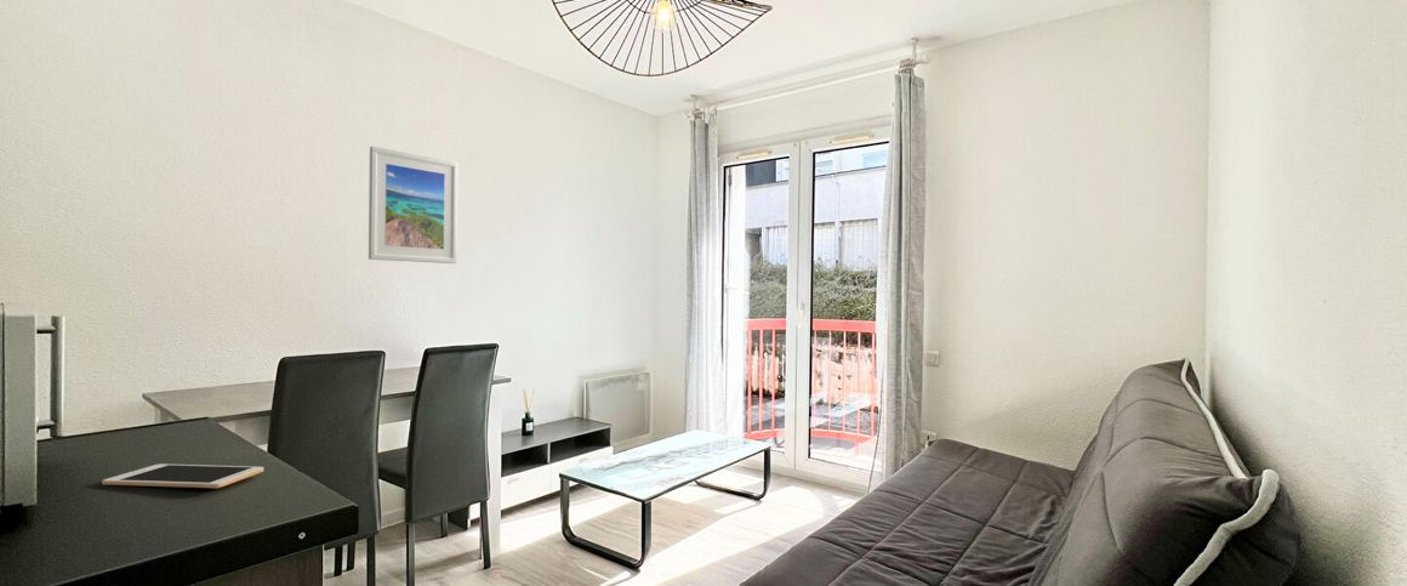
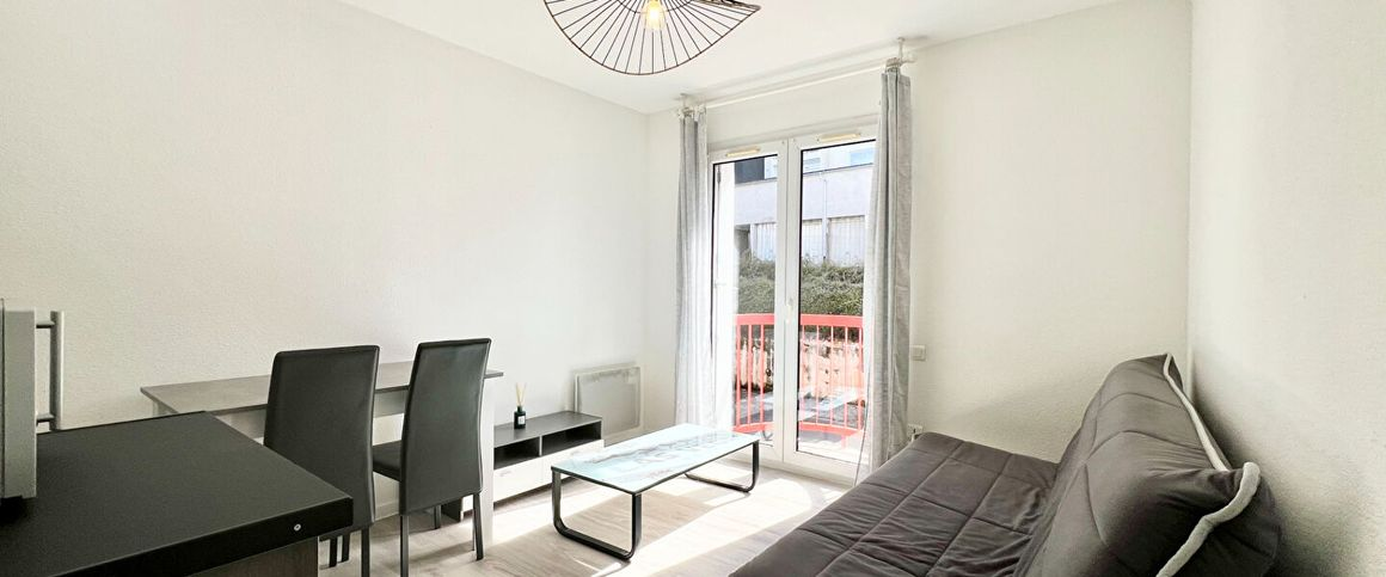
- cell phone [101,463,264,489]
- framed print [368,146,458,264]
